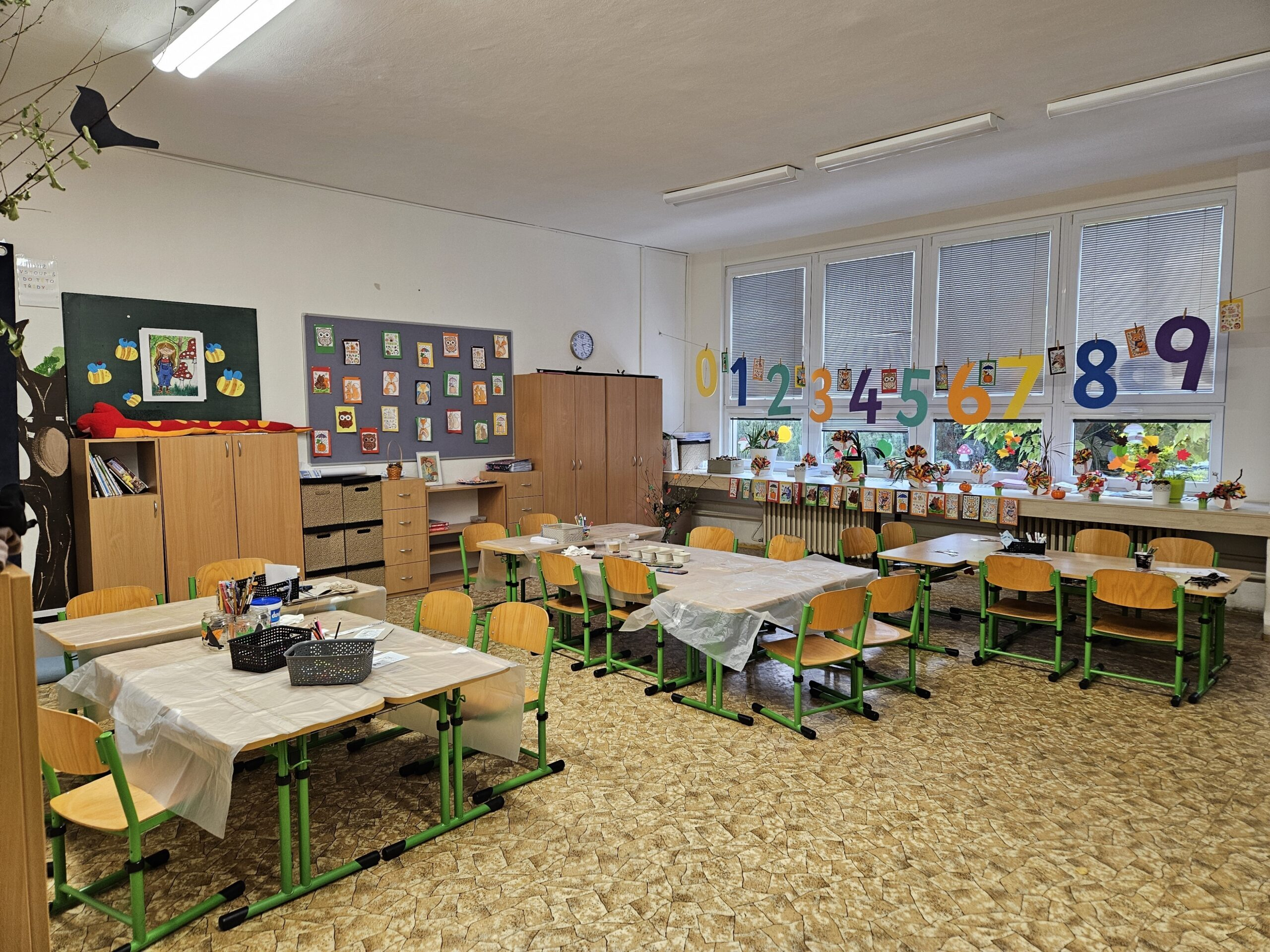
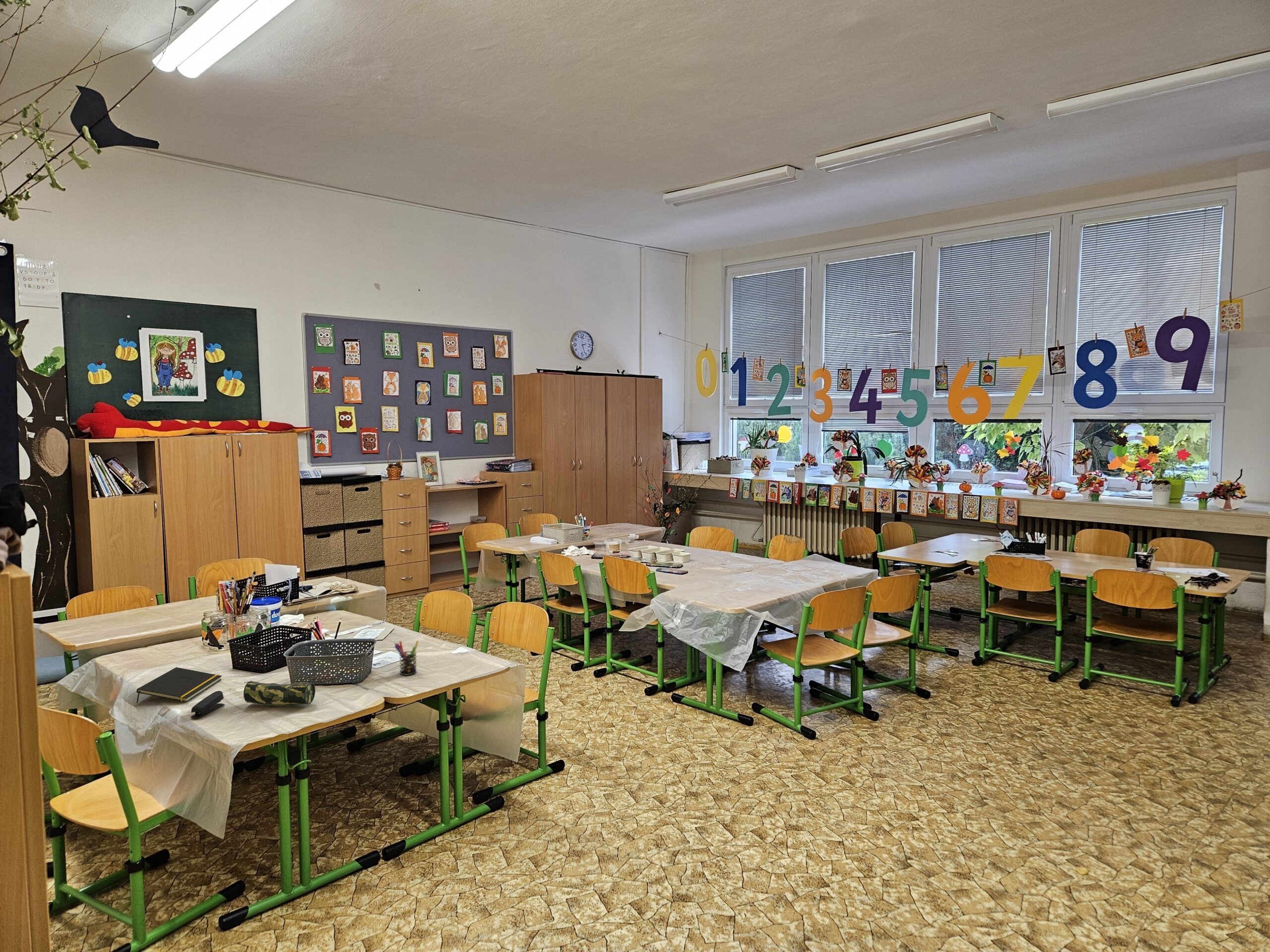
+ notepad [136,667,222,704]
+ pen holder [394,640,419,676]
+ stapler [190,690,225,718]
+ pencil case [243,680,316,706]
